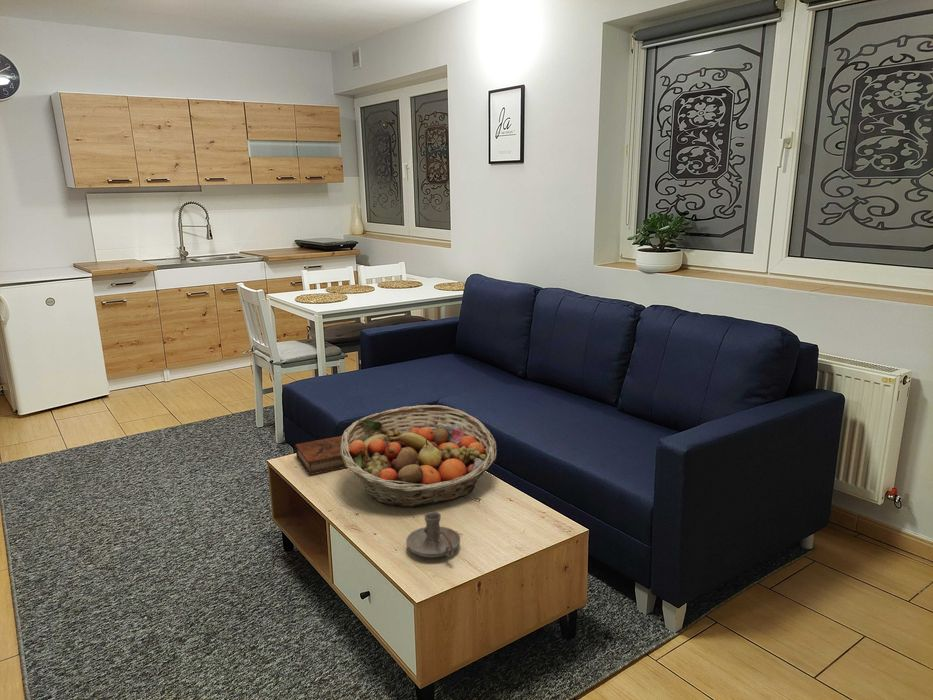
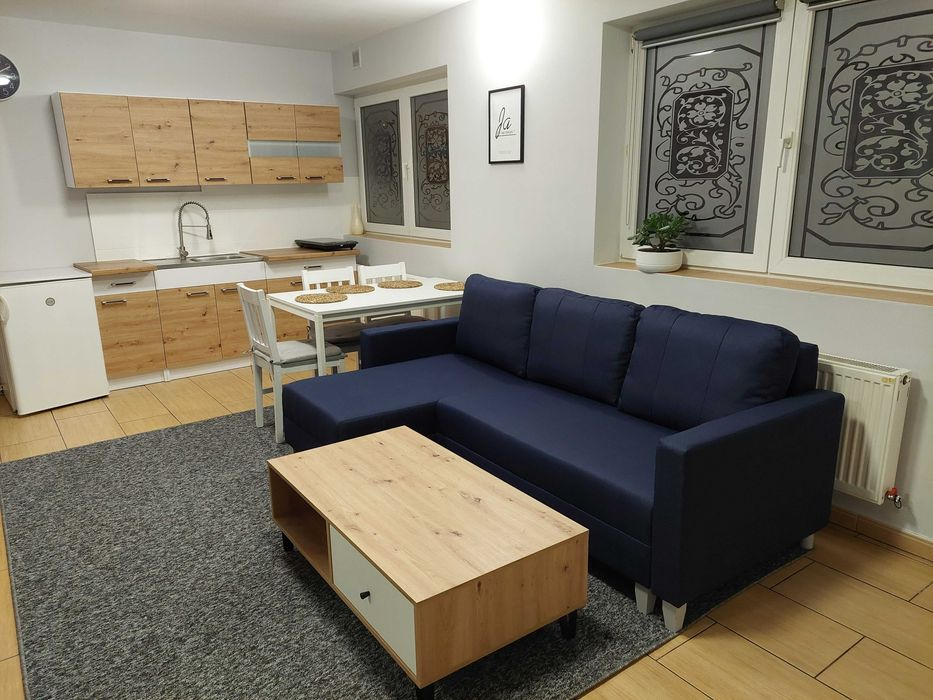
- candle holder [405,511,461,559]
- fruit basket [341,404,498,508]
- book [295,435,348,476]
